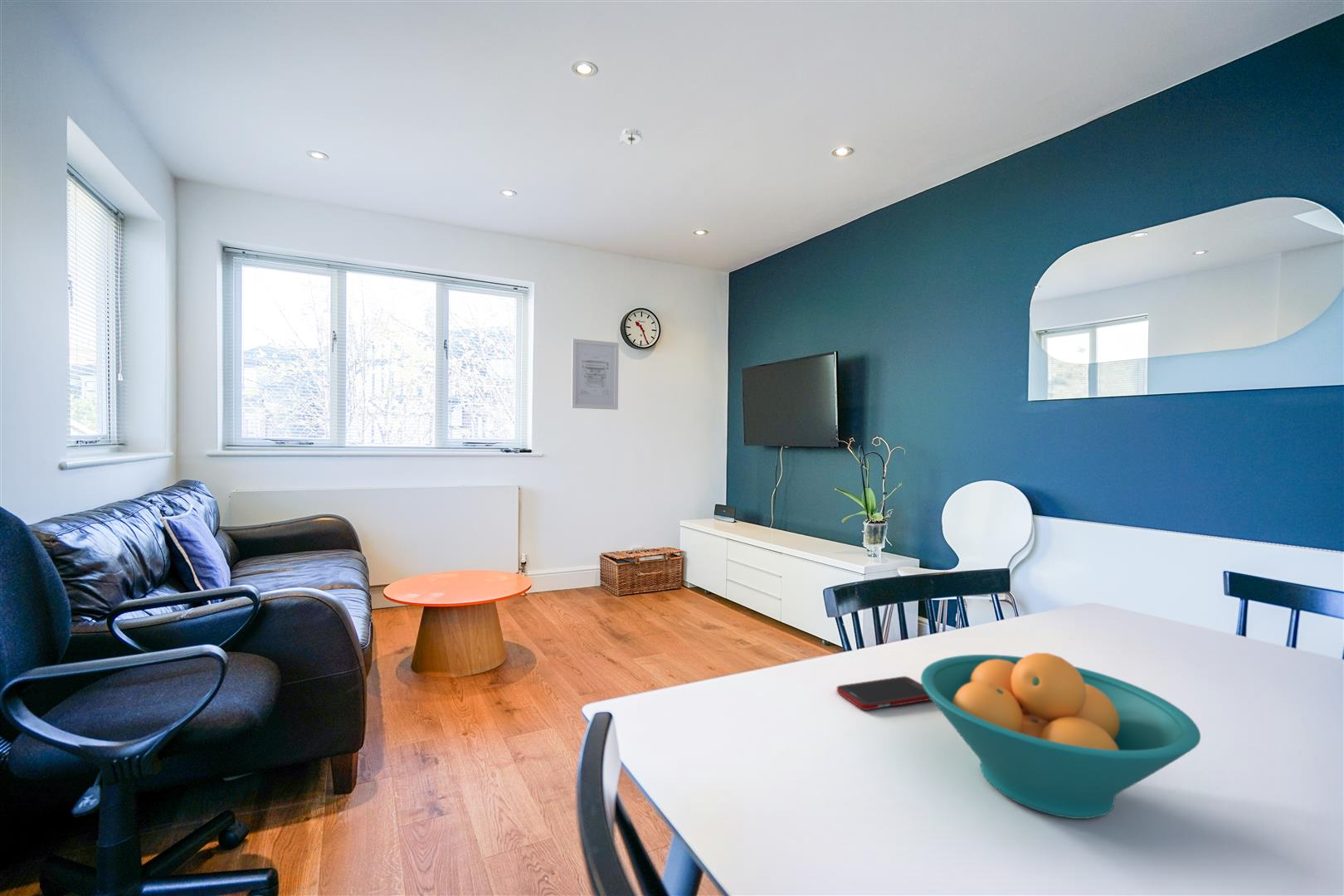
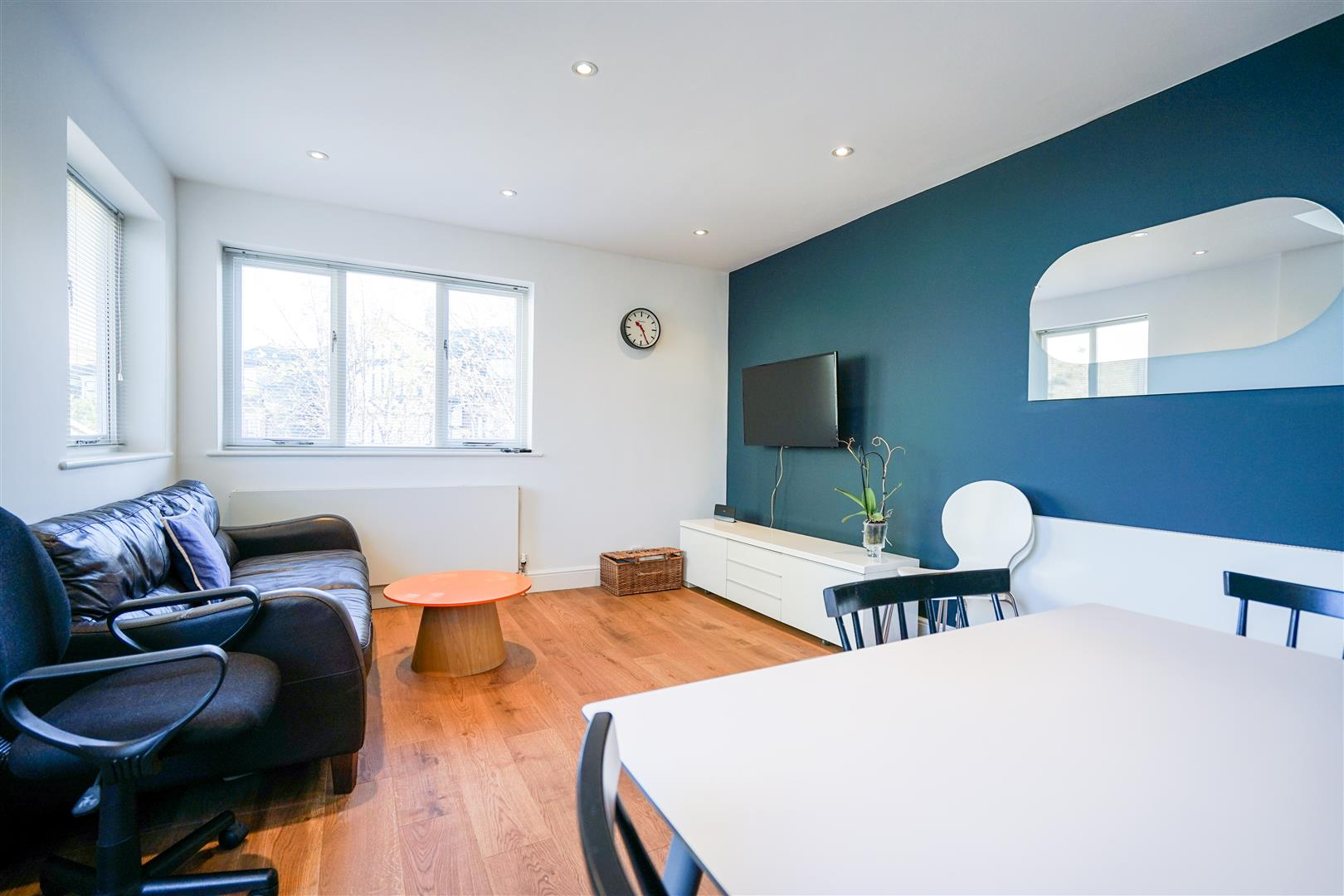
- smoke detector [619,128,644,145]
- wall art [571,338,620,411]
- fruit bowl [920,652,1201,820]
- cell phone [836,675,932,711]
